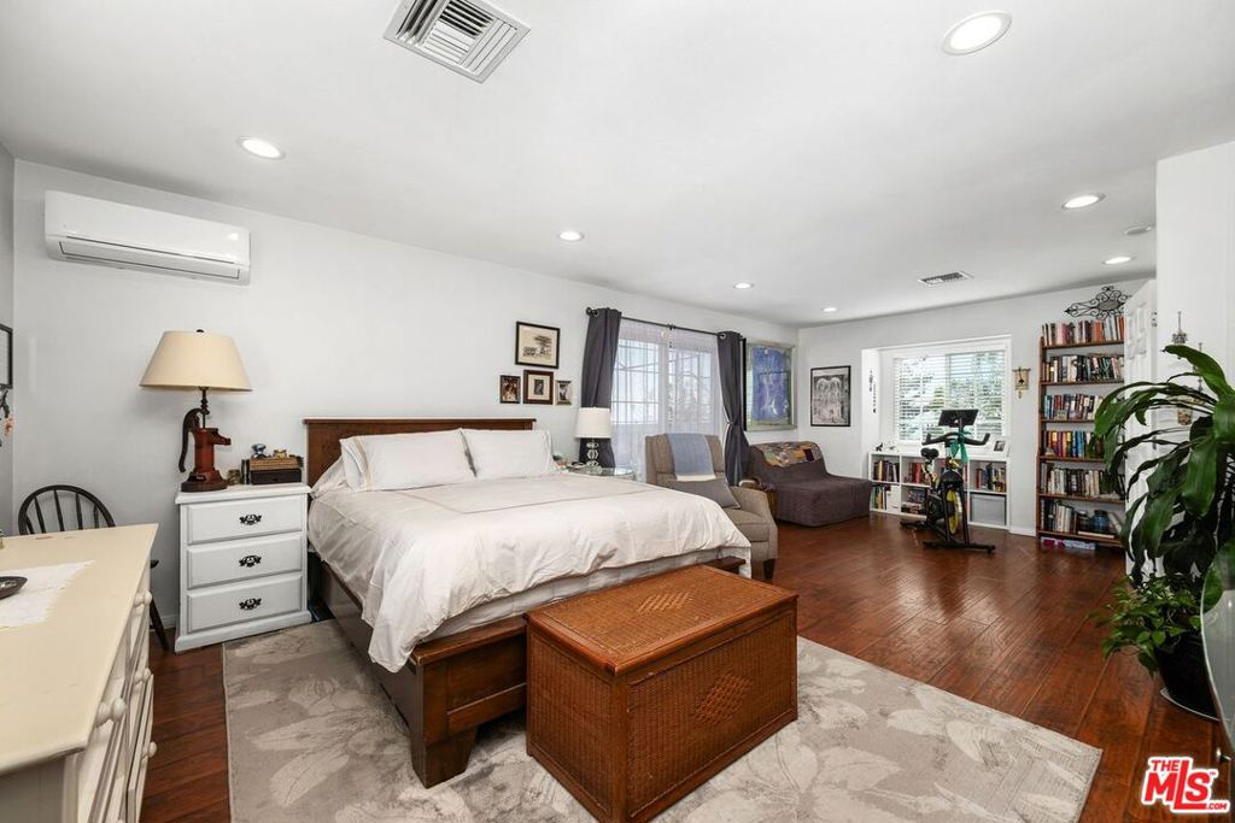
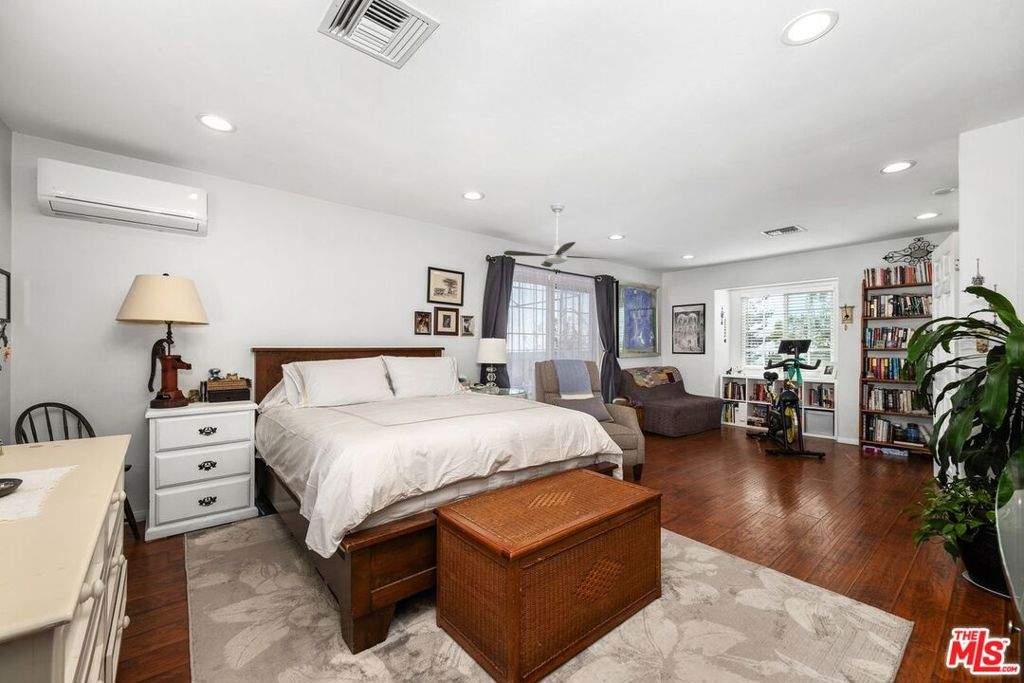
+ ceiling fan [503,202,606,268]
